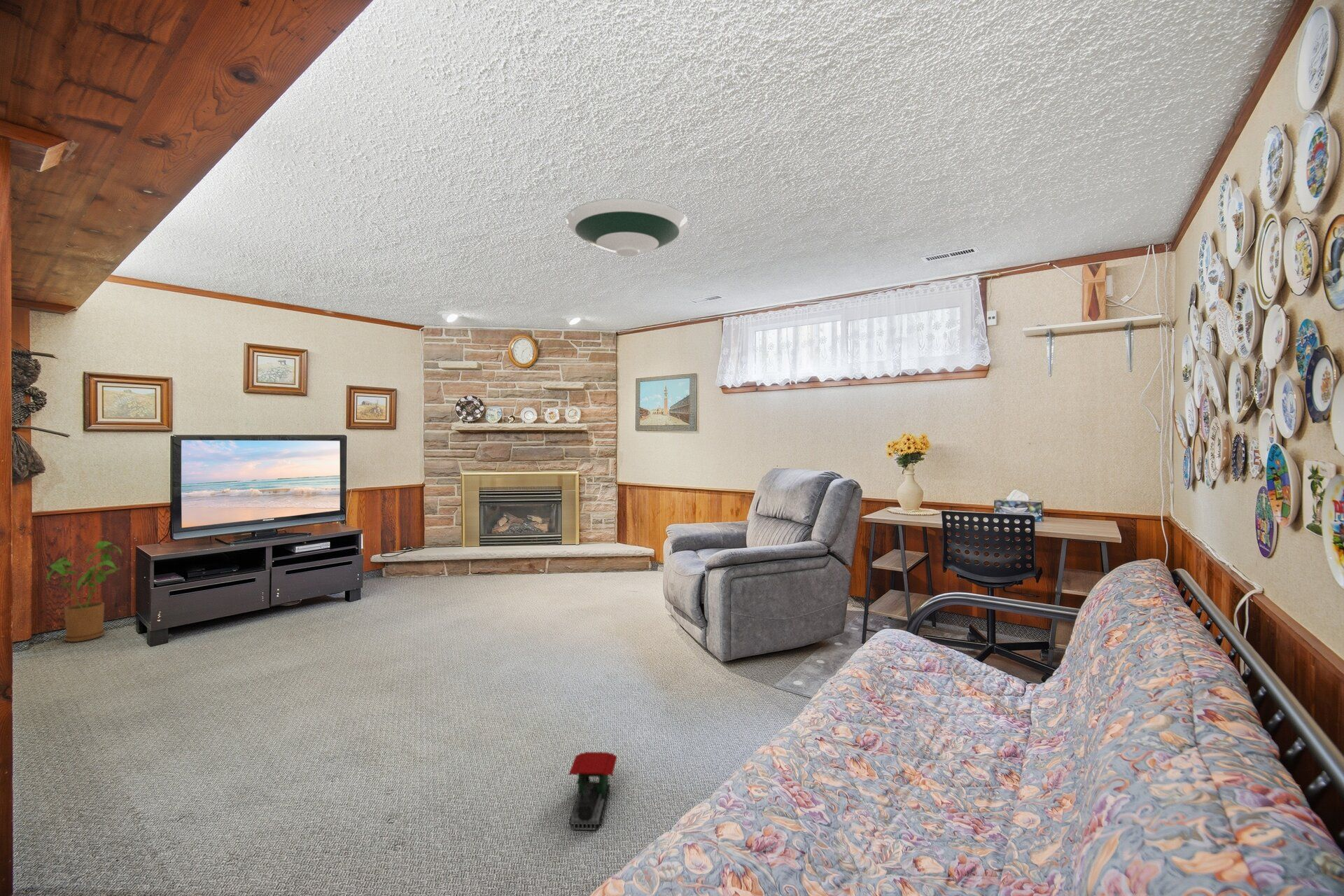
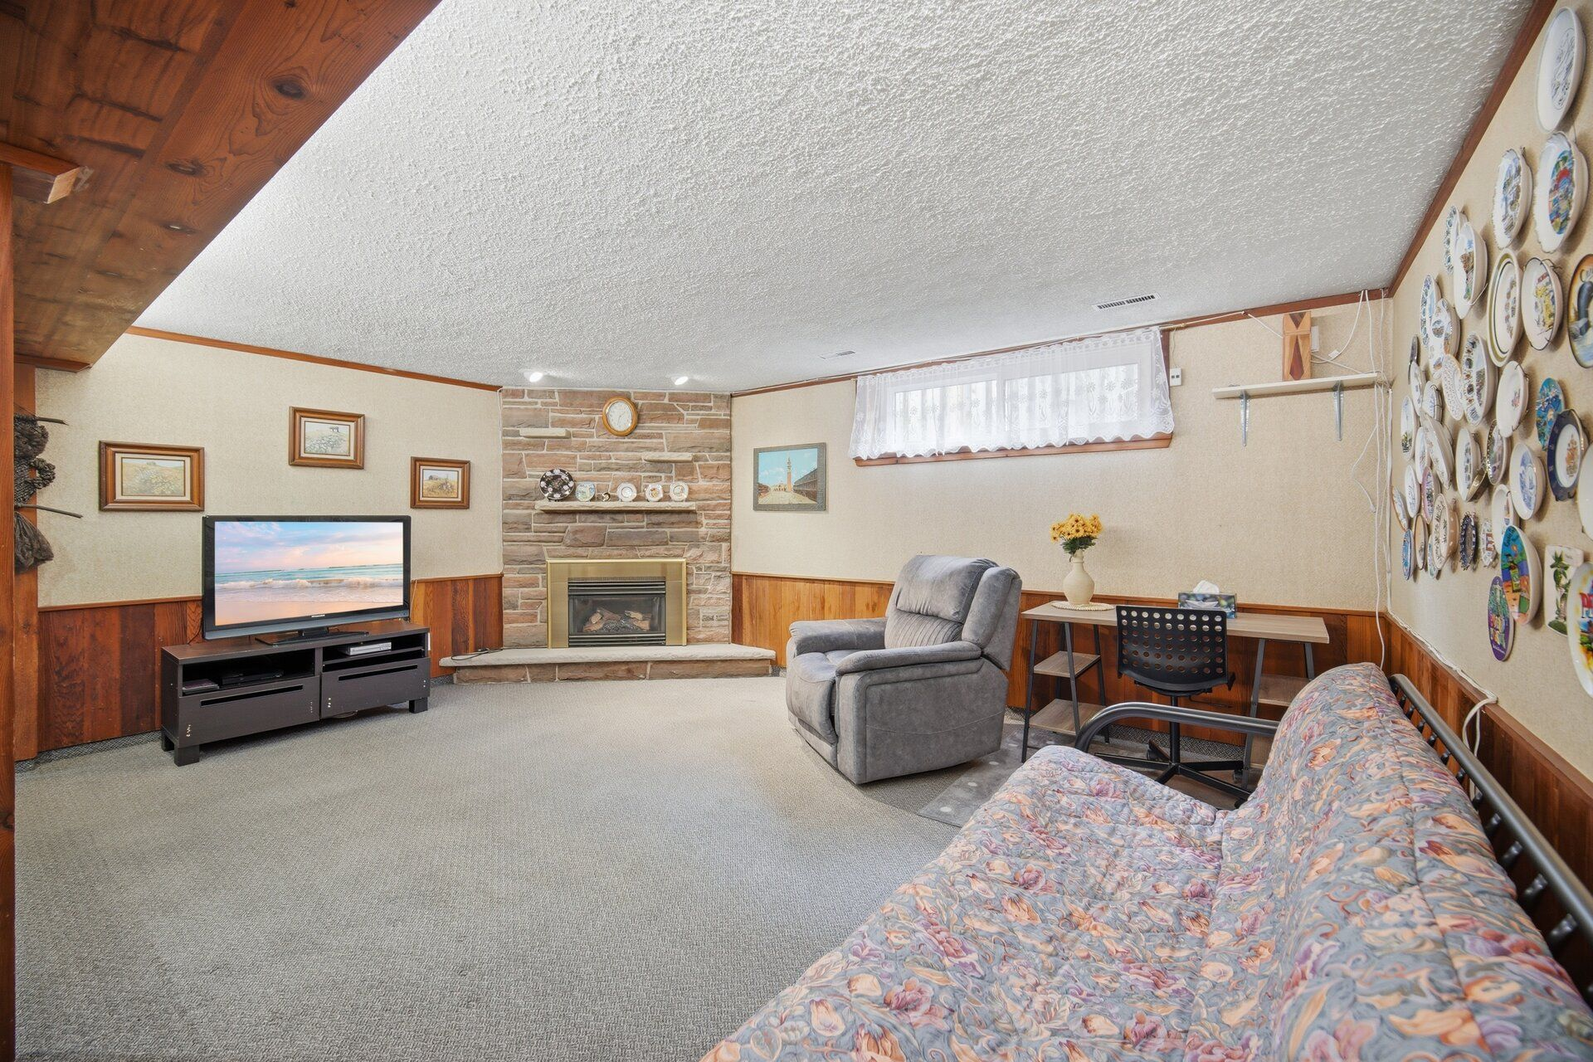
- toy train [568,751,618,831]
- house plant [46,540,123,643]
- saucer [565,197,689,258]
